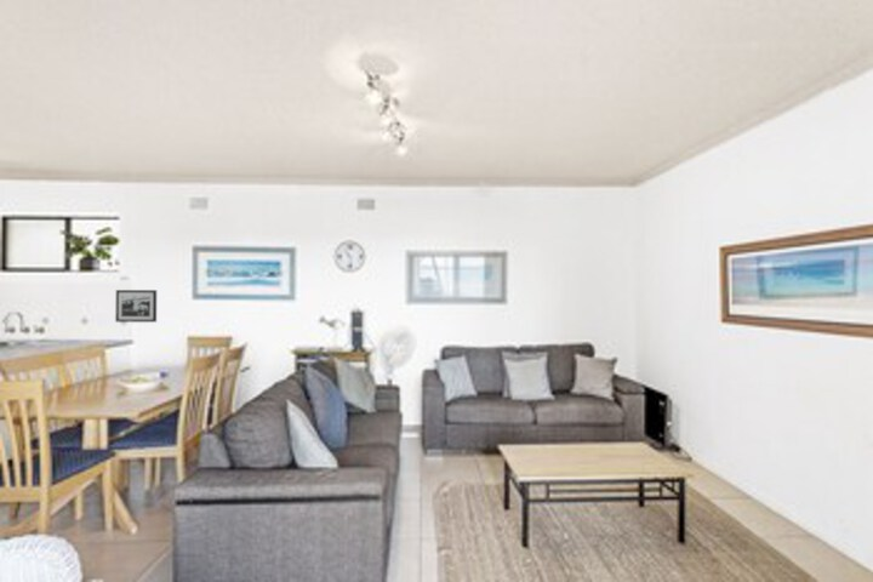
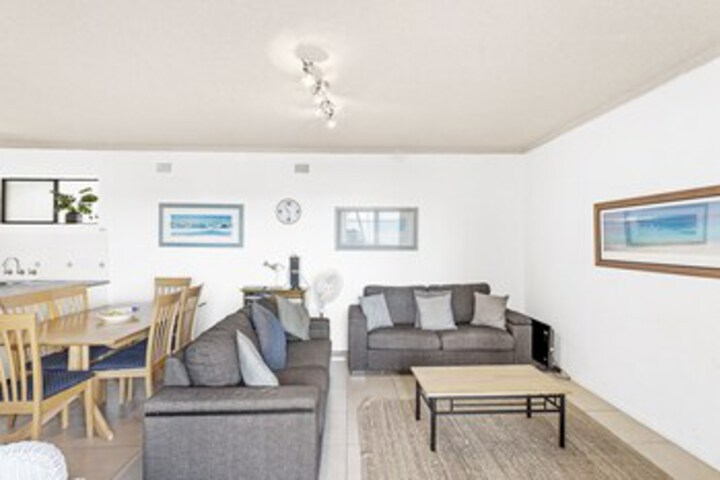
- picture frame [114,289,158,324]
